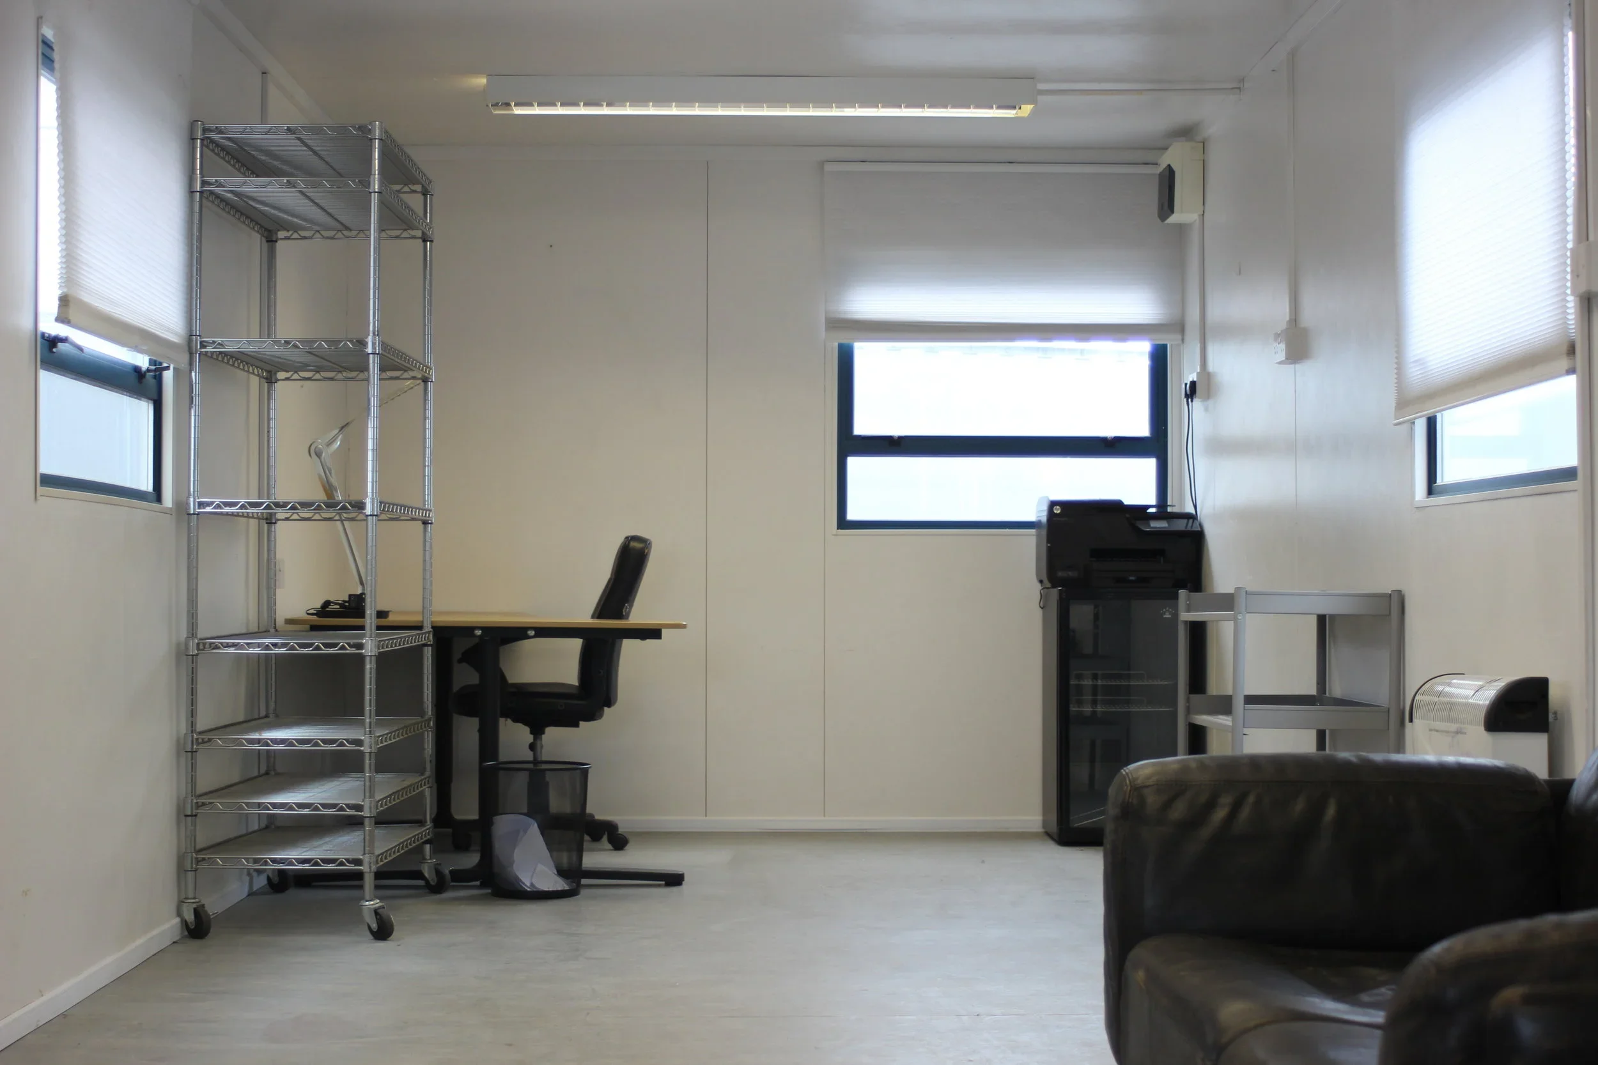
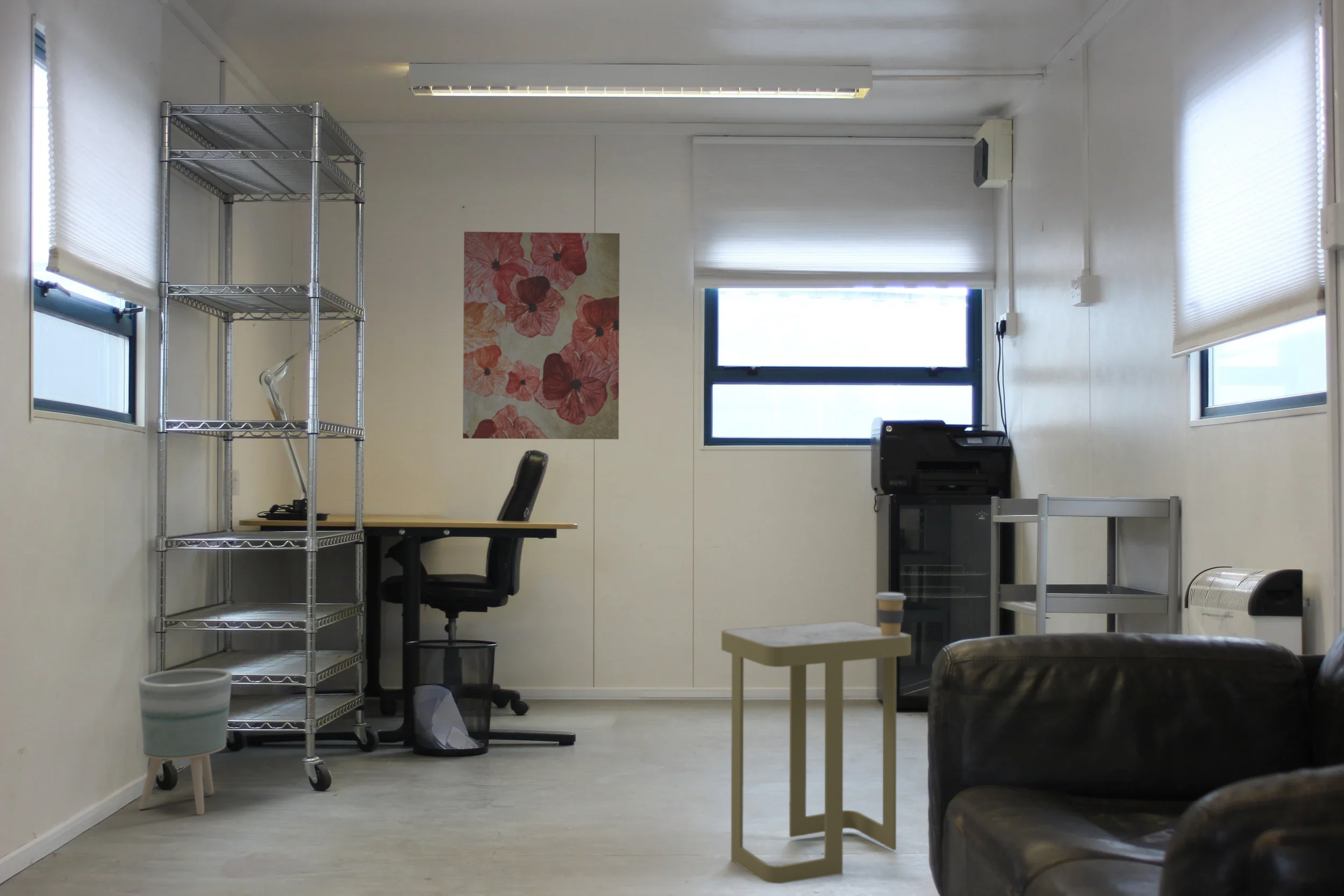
+ coffee cup [875,592,907,636]
+ wall art [462,231,620,440]
+ side table [721,621,912,884]
+ planter [138,668,233,815]
